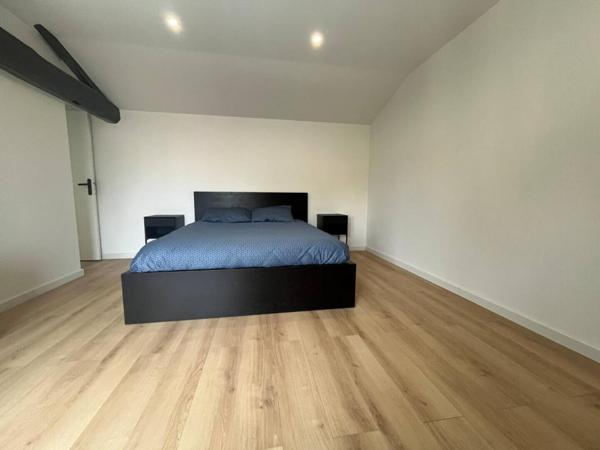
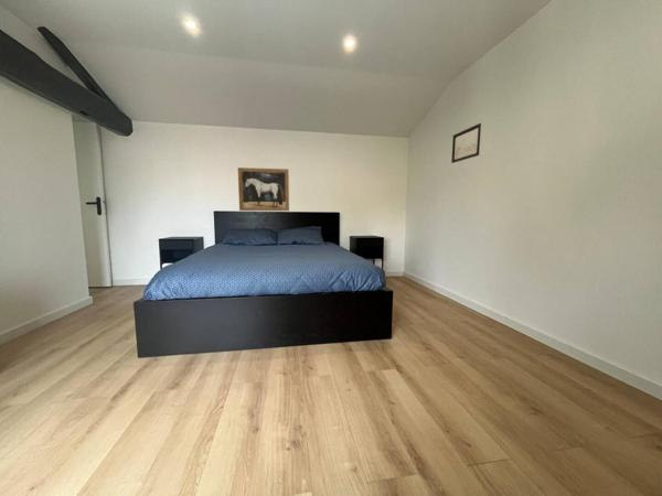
+ wall art [450,122,482,164]
+ wall art [237,166,290,212]
